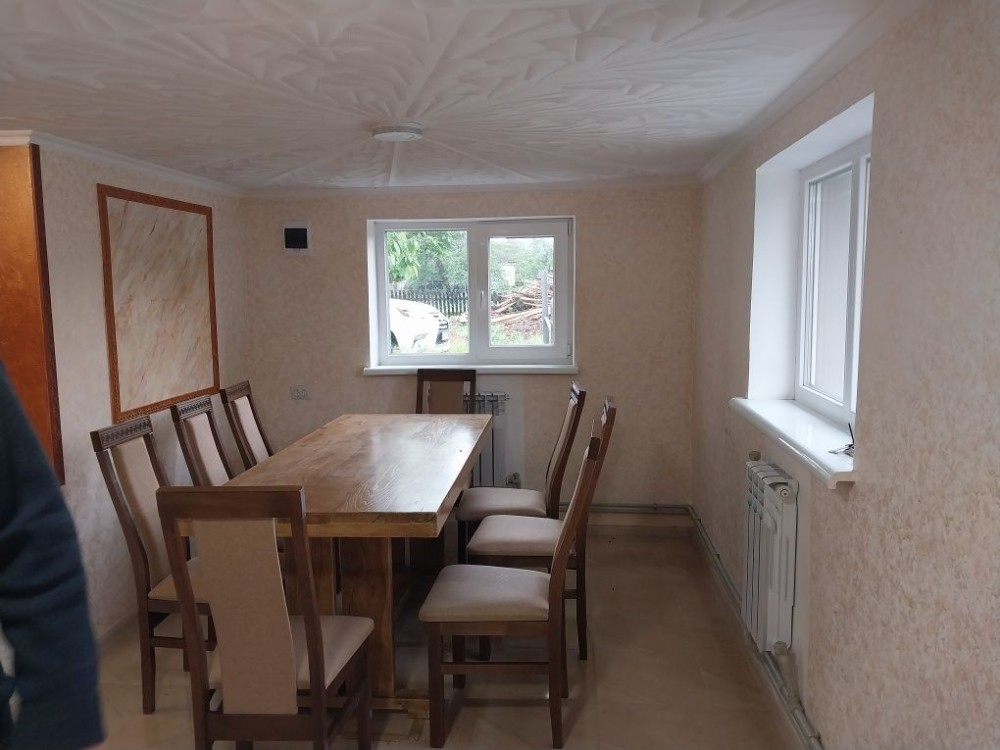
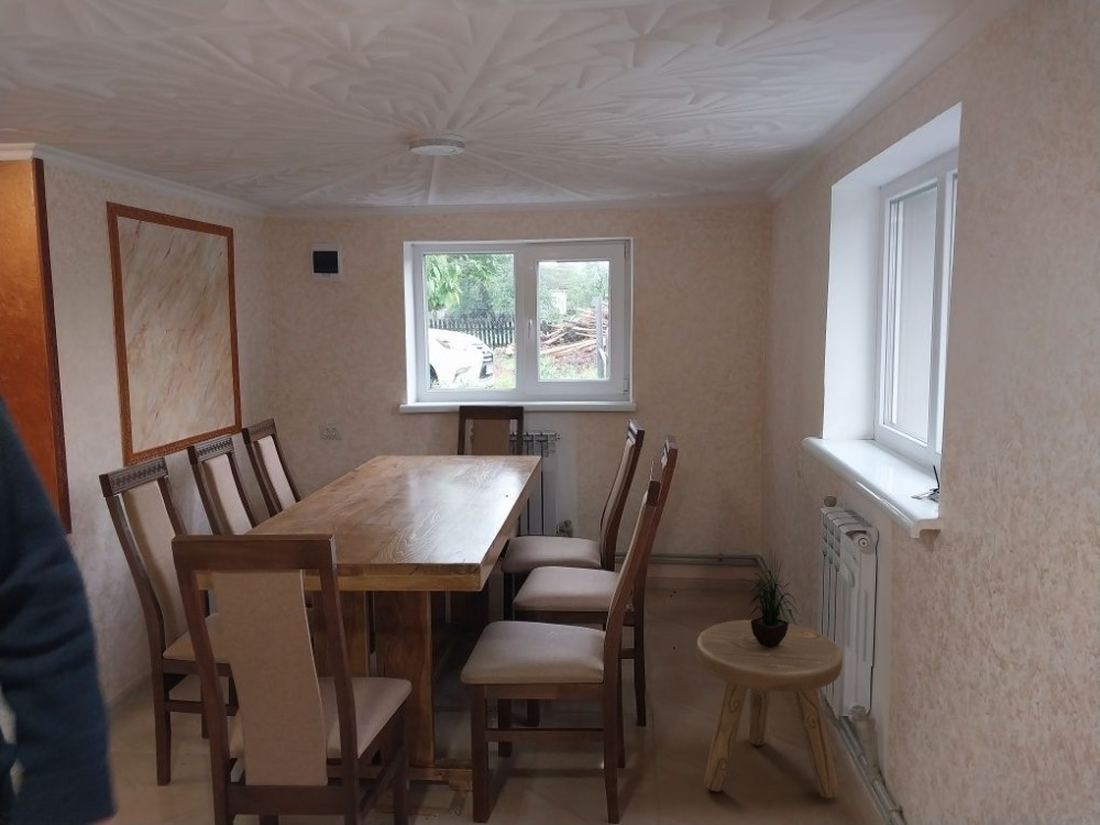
+ stool [695,619,844,799]
+ potted plant [744,546,801,648]
